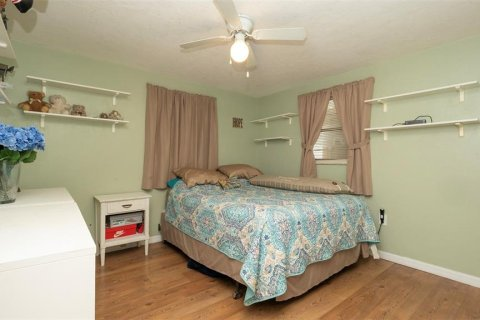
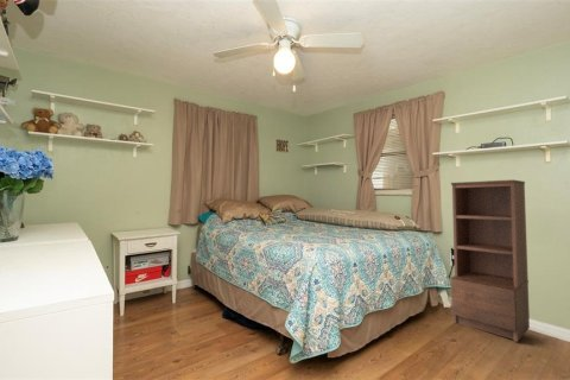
+ shelving unit [450,178,531,343]
